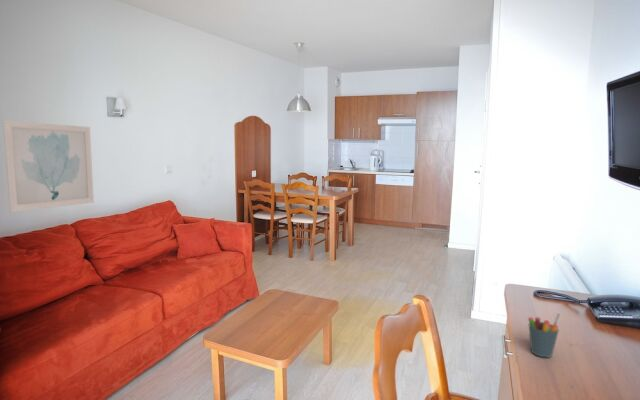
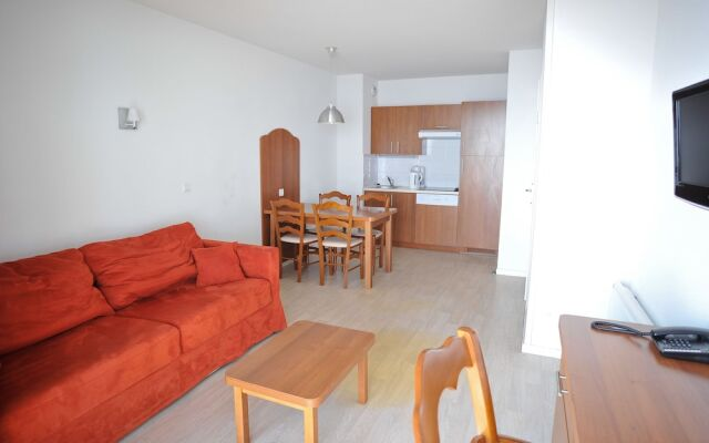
- wall art [2,119,95,213]
- pen holder [527,312,562,359]
